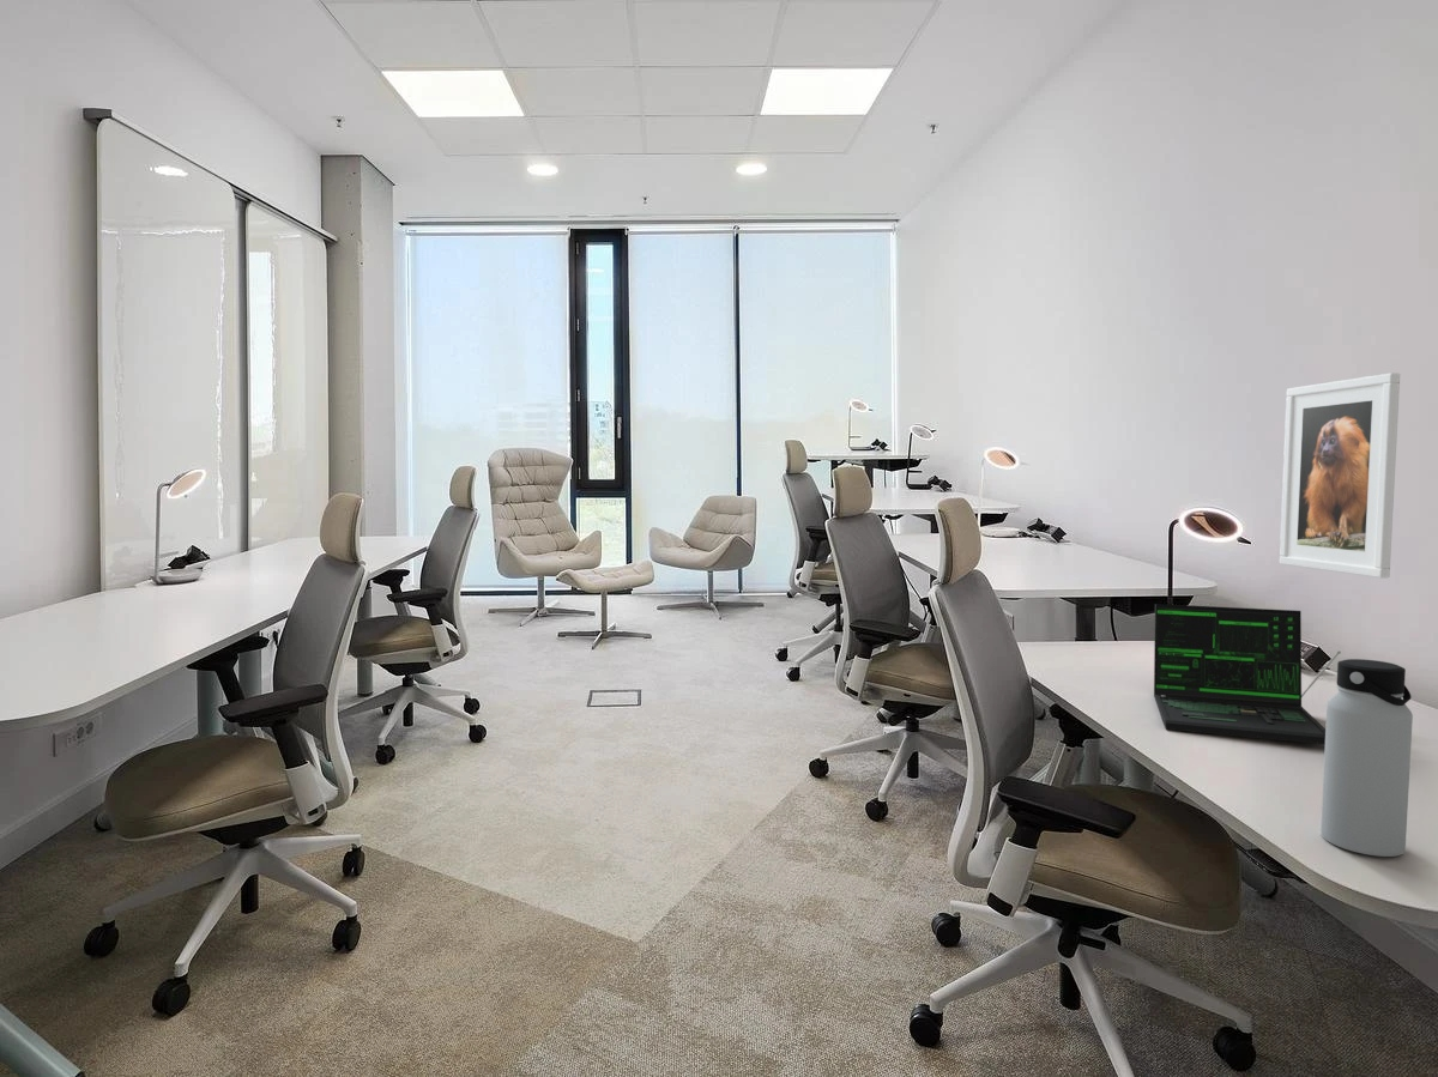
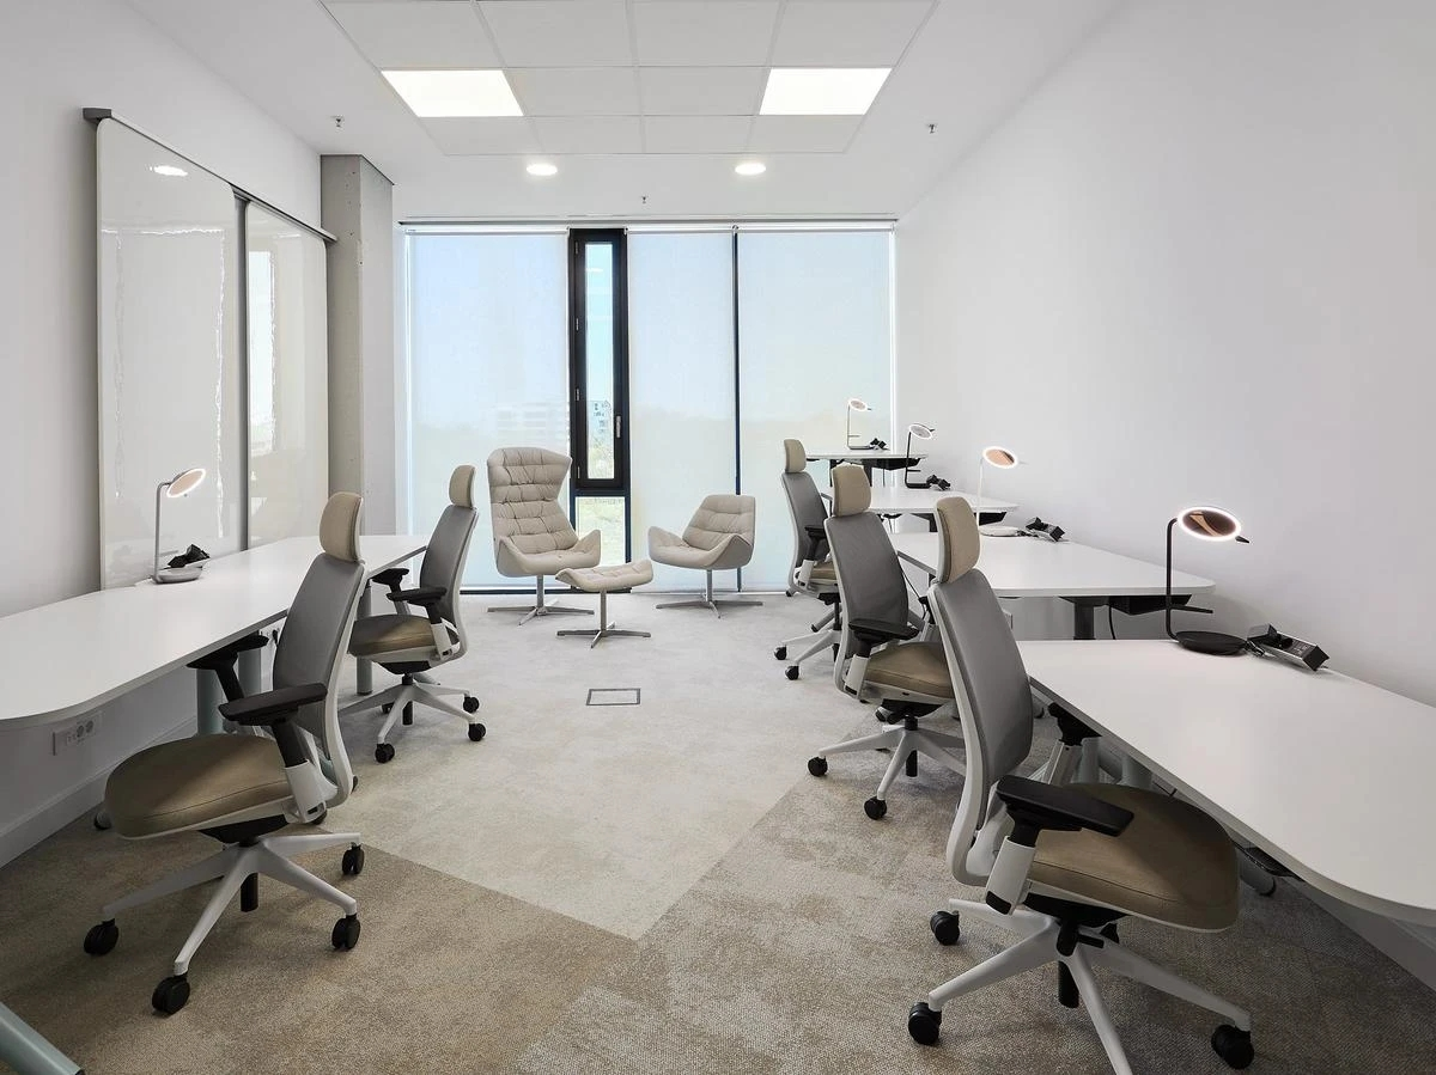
- laptop [1153,603,1342,745]
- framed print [1279,371,1401,579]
- water bottle [1319,658,1414,858]
